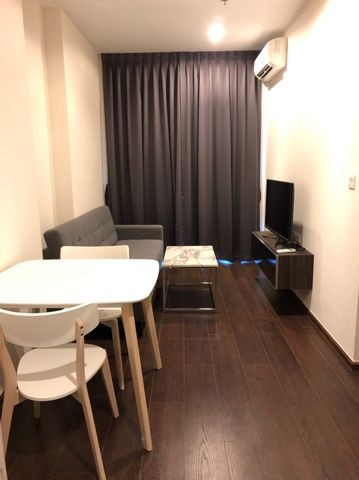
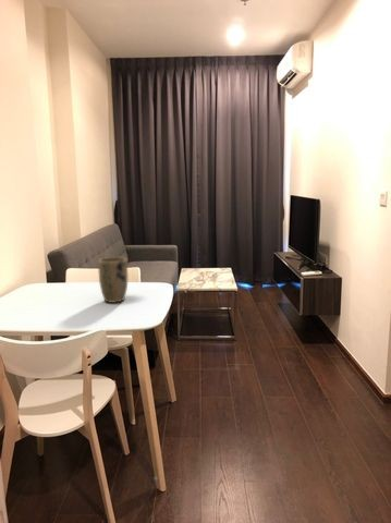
+ plant pot [97,256,129,304]
